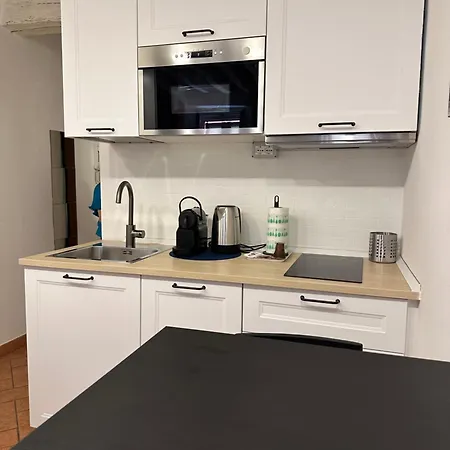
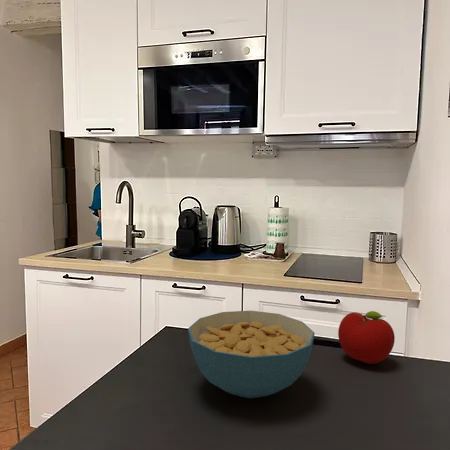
+ fruit [337,310,396,365]
+ cereal bowl [187,310,316,399]
